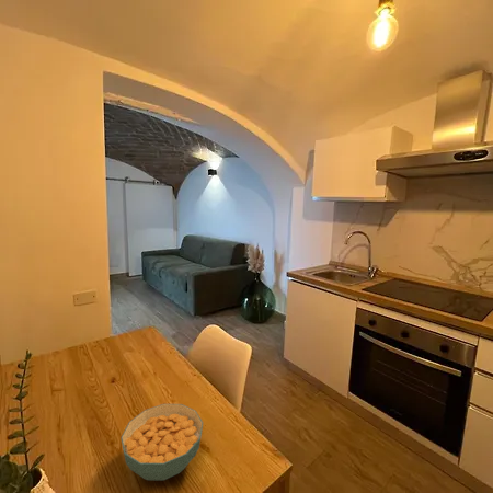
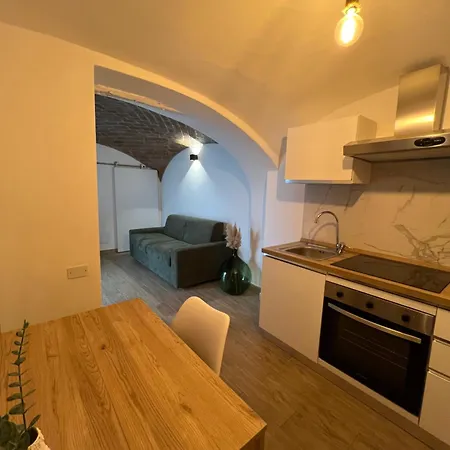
- cereal bowl [121,403,204,481]
